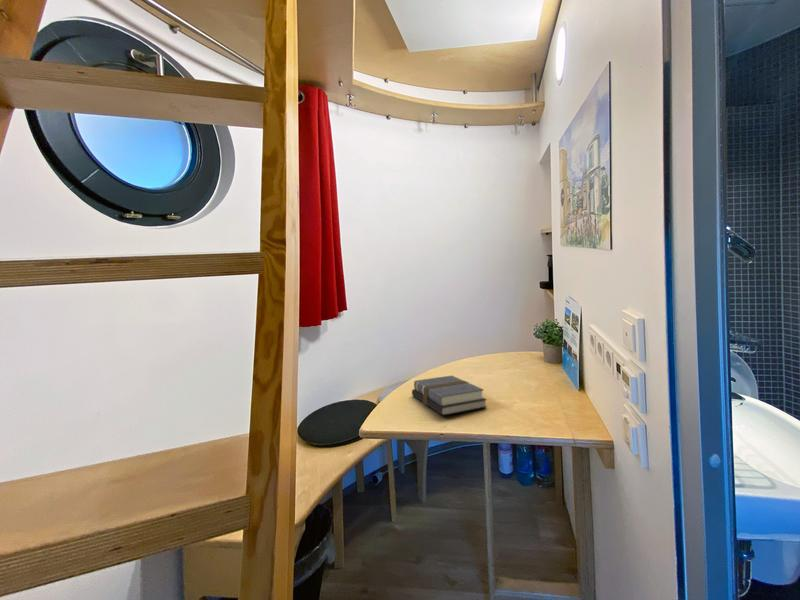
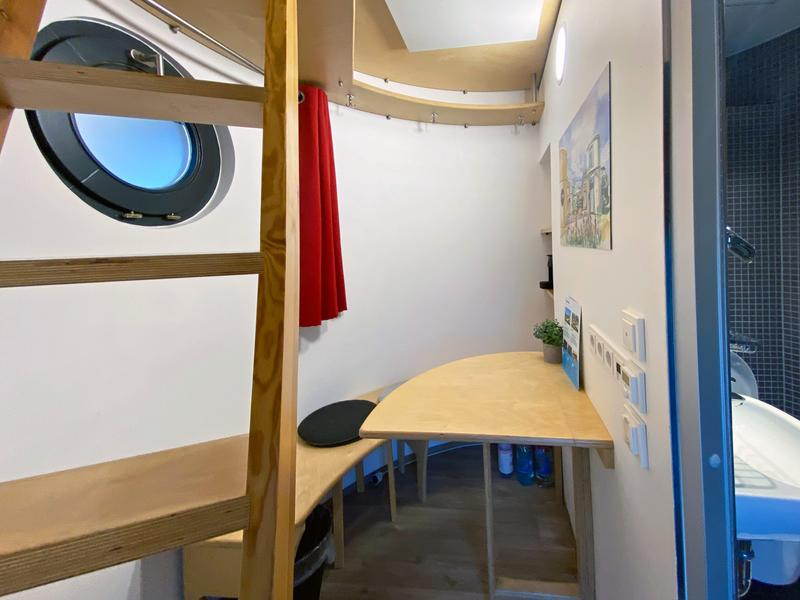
- book [411,375,488,416]
